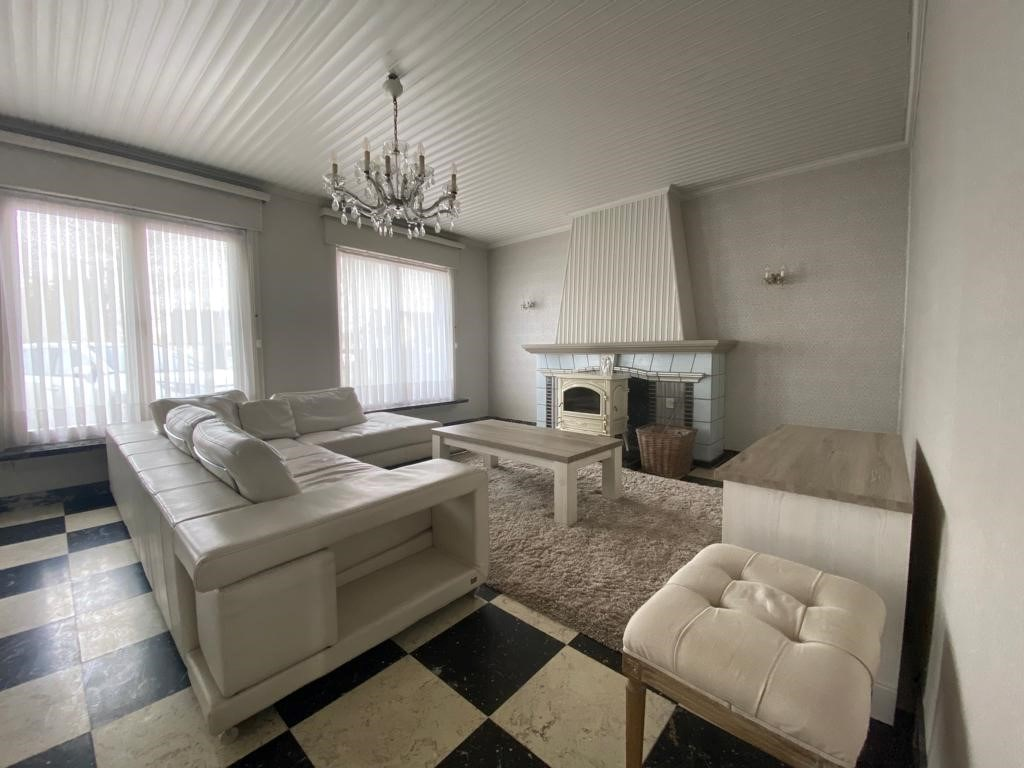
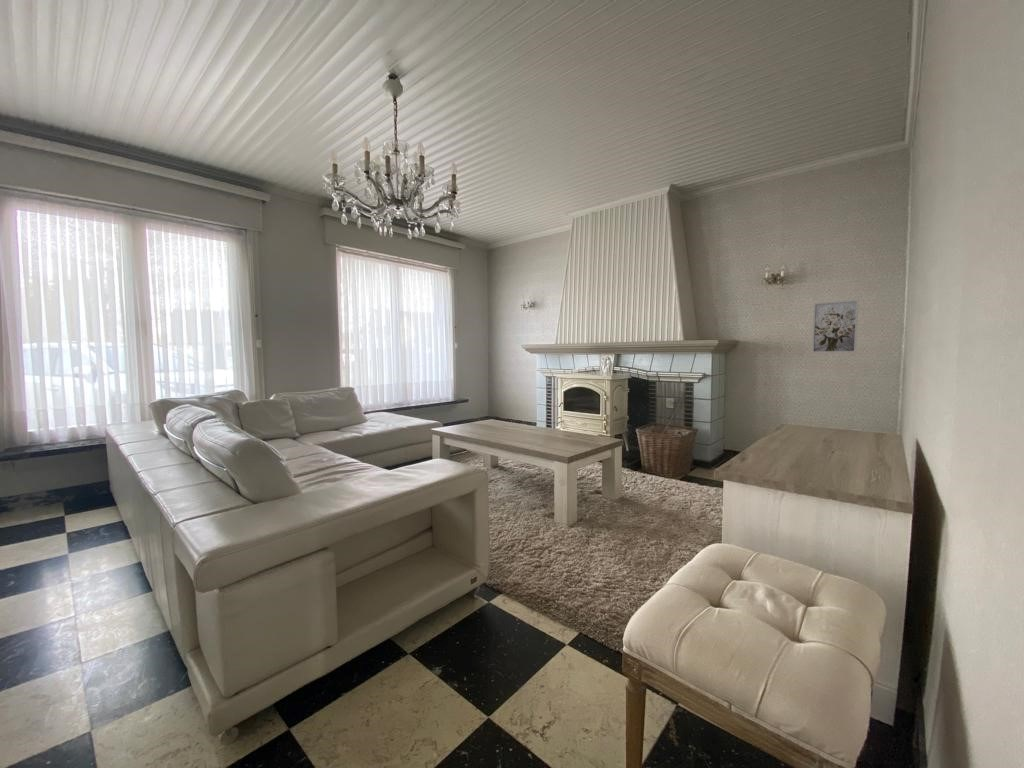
+ wall art [811,299,860,354]
